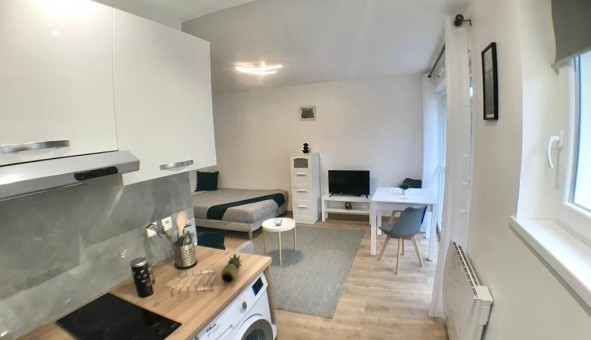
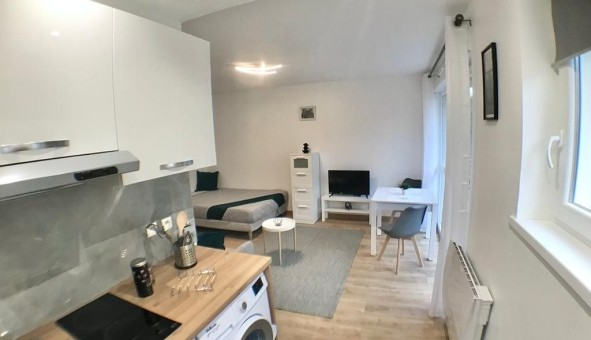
- fruit [220,252,243,284]
